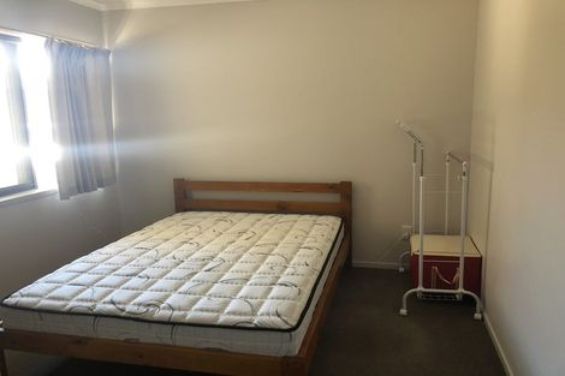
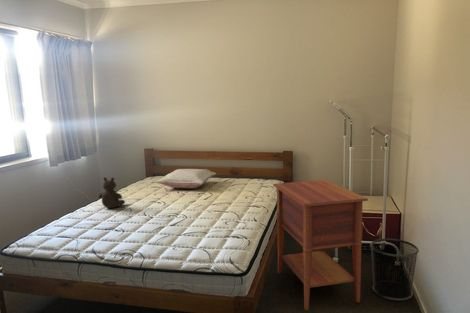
+ pillow [155,168,217,189]
+ teddy bear [97,176,126,209]
+ nightstand [272,179,369,311]
+ waste bin [369,237,420,302]
